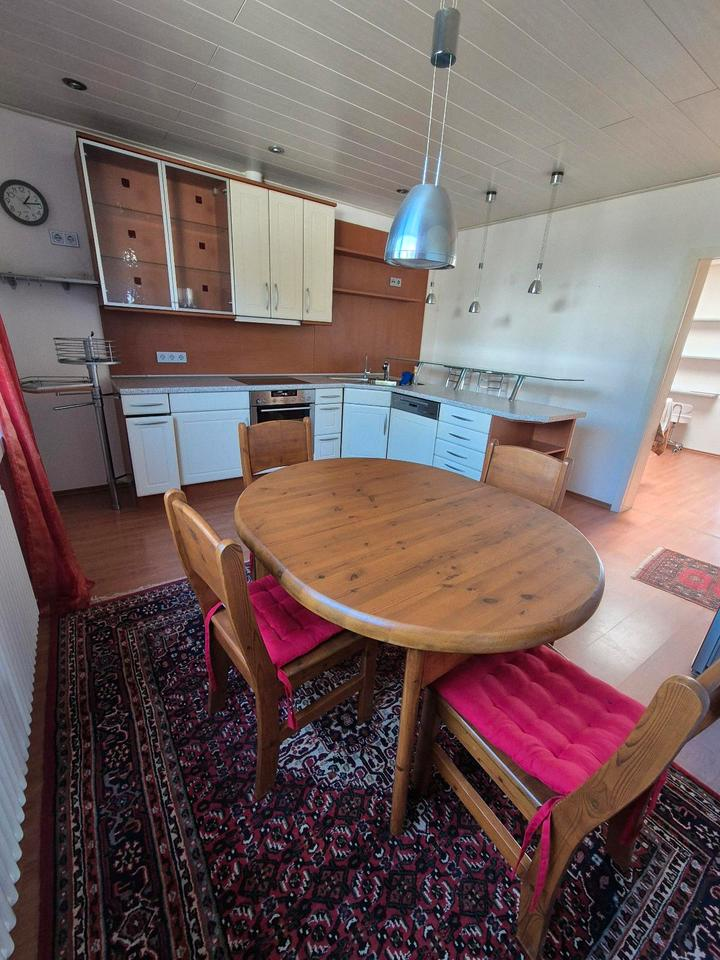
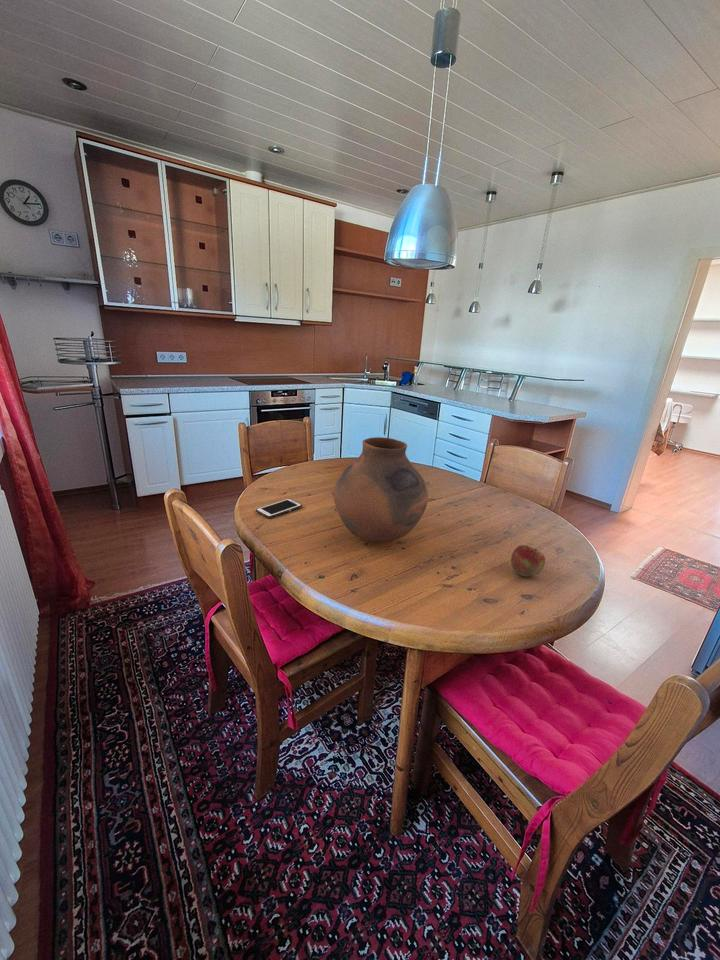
+ cell phone [255,498,303,519]
+ fruit [510,544,546,577]
+ vase [333,436,429,543]
